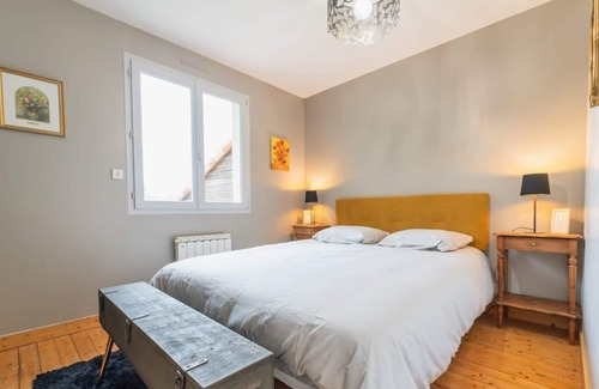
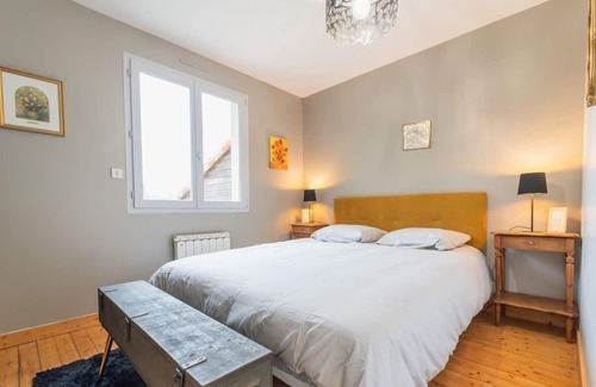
+ wall art [402,119,433,152]
